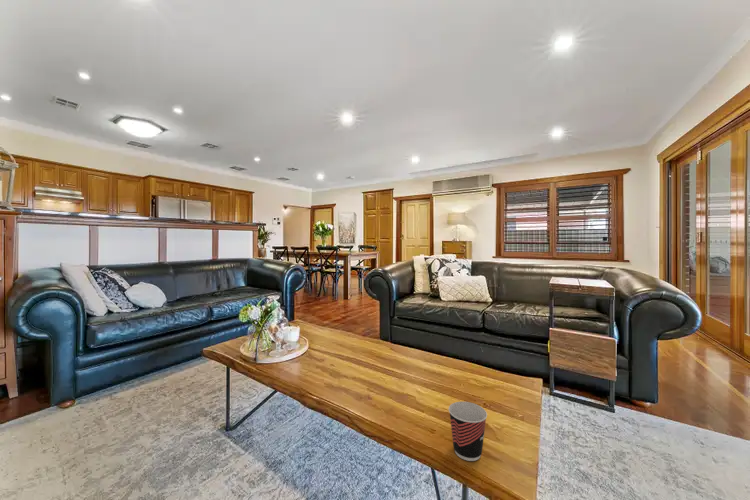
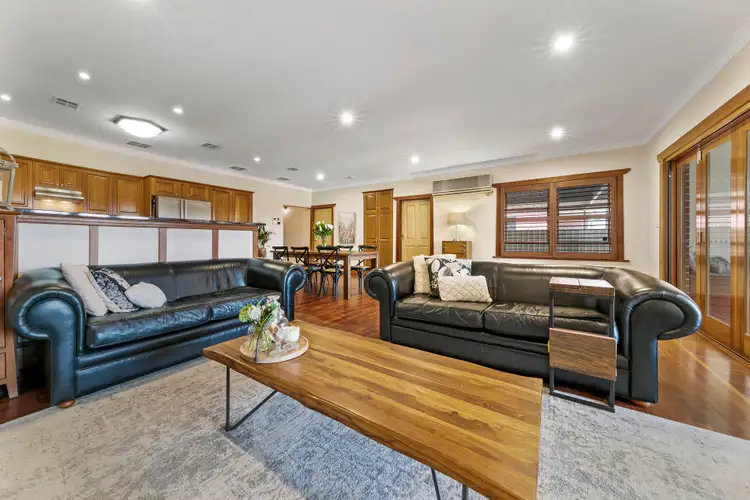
- cup [448,401,488,462]
